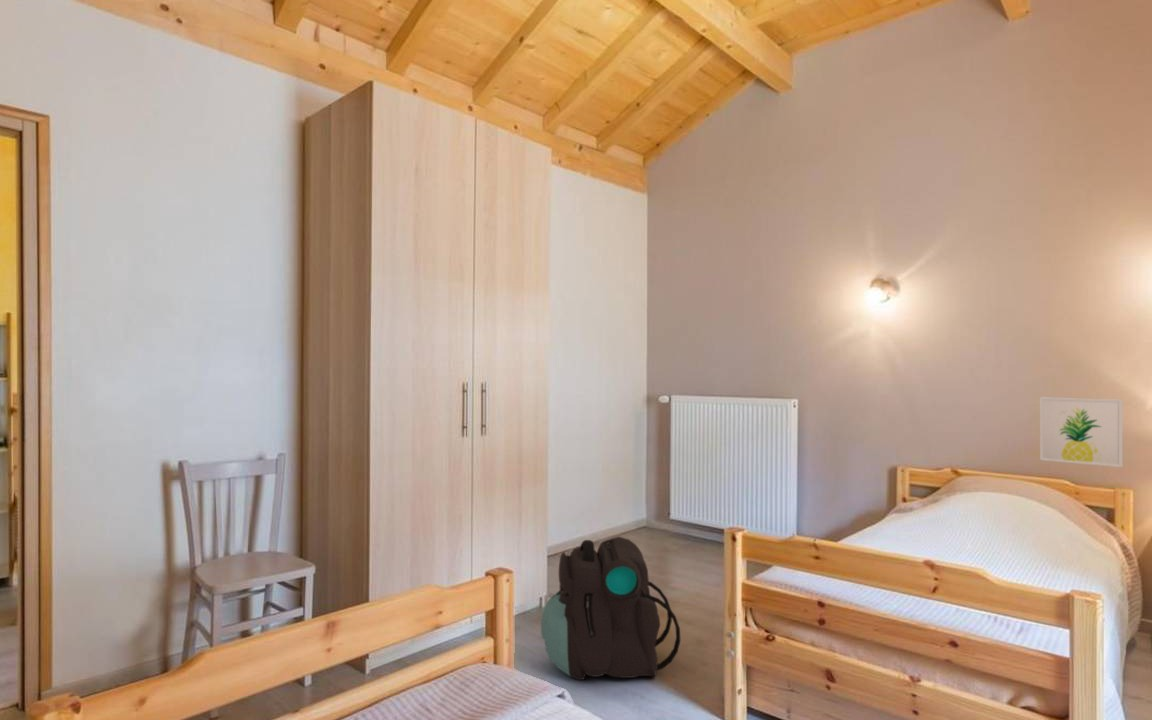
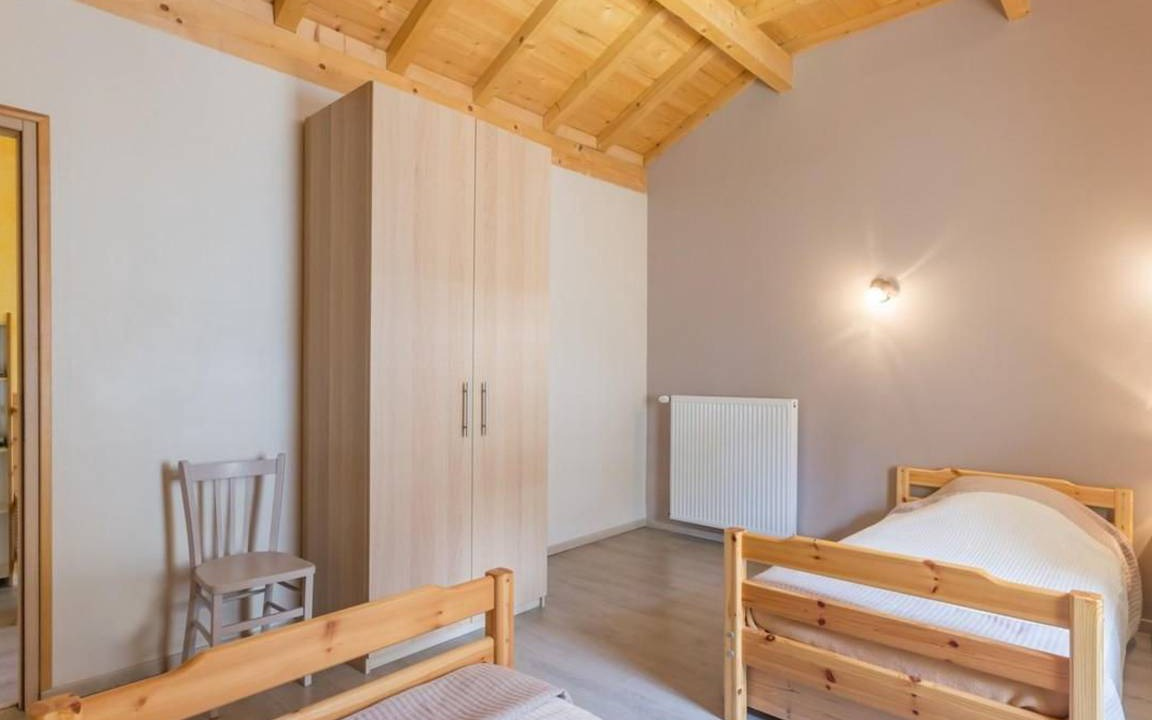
- wall art [1039,396,1123,468]
- backpack [540,536,682,681]
